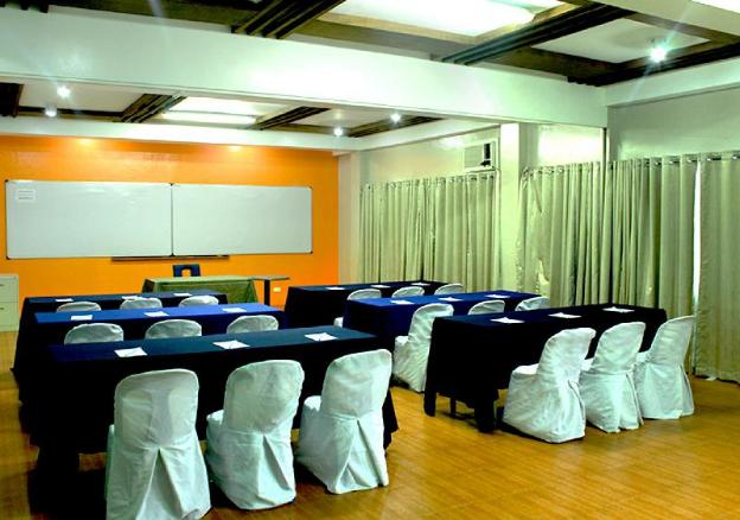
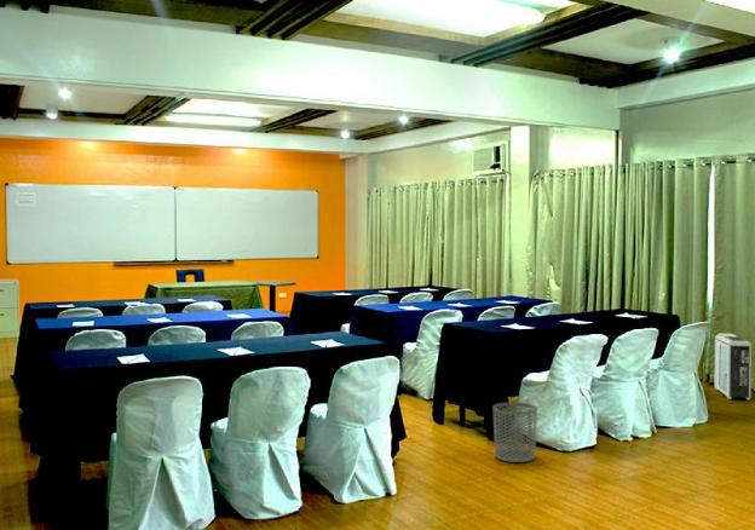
+ air purifier [714,332,753,401]
+ waste bin [492,402,538,463]
